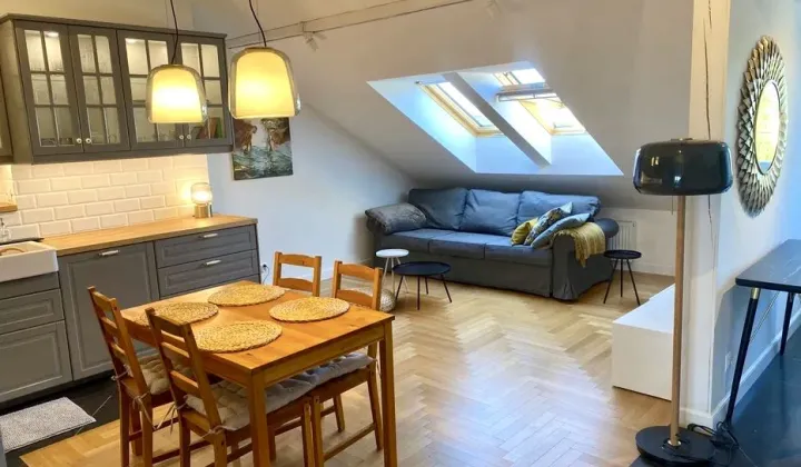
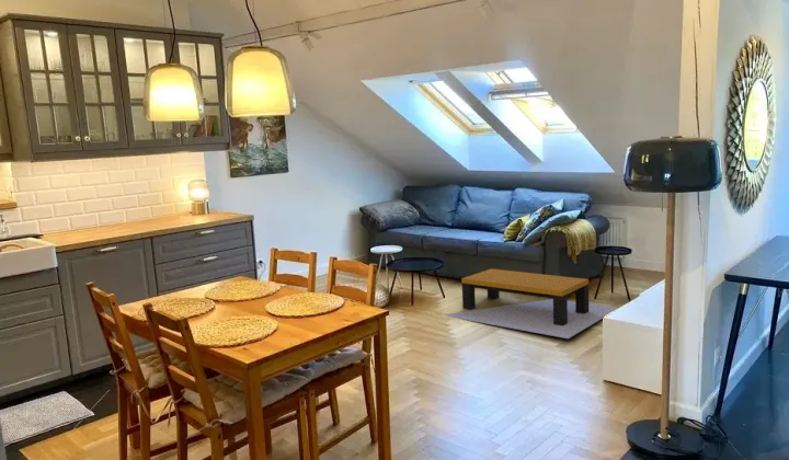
+ coffee table [443,267,619,340]
